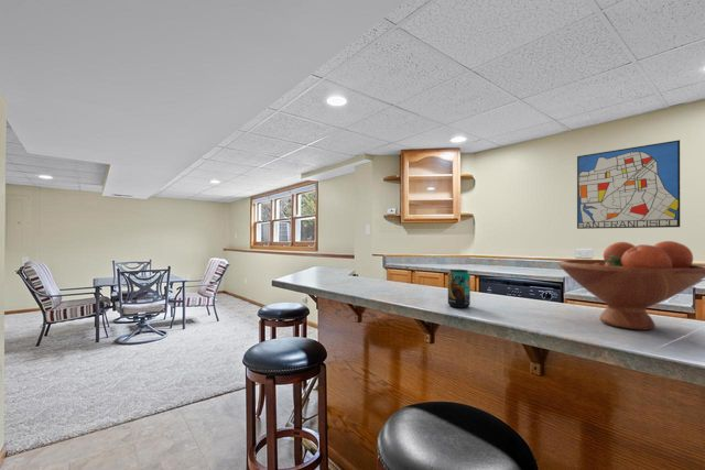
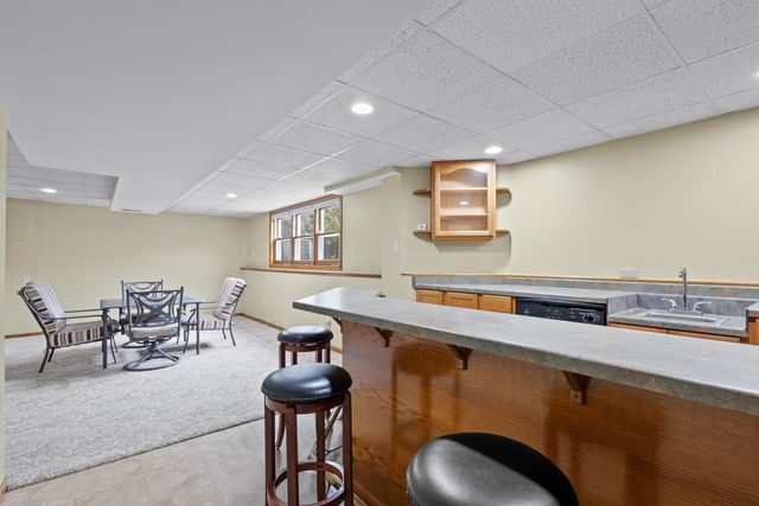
- beverage can [447,269,471,309]
- fruit bowl [557,240,705,331]
- wall art [576,139,681,230]
